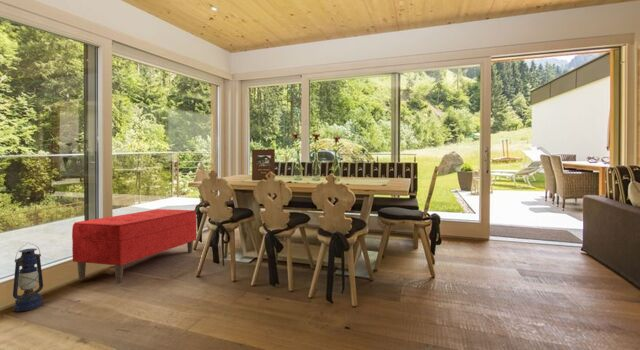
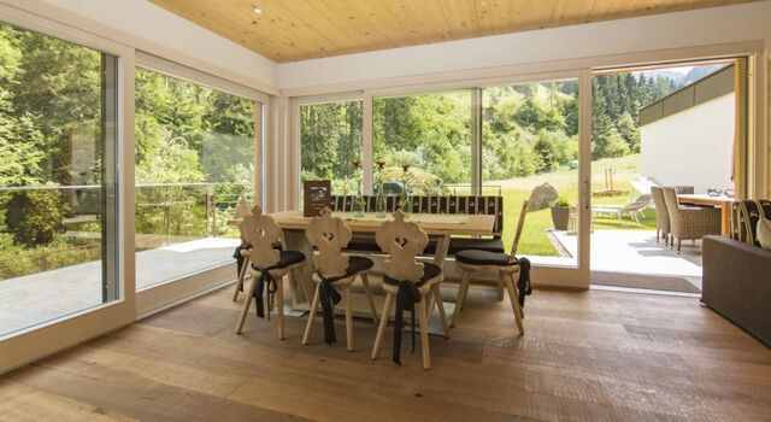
- lantern [12,241,44,312]
- bench [71,208,197,285]
